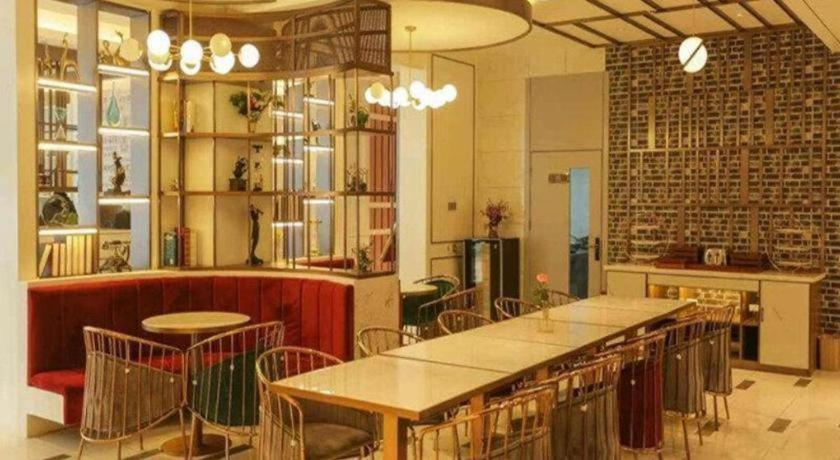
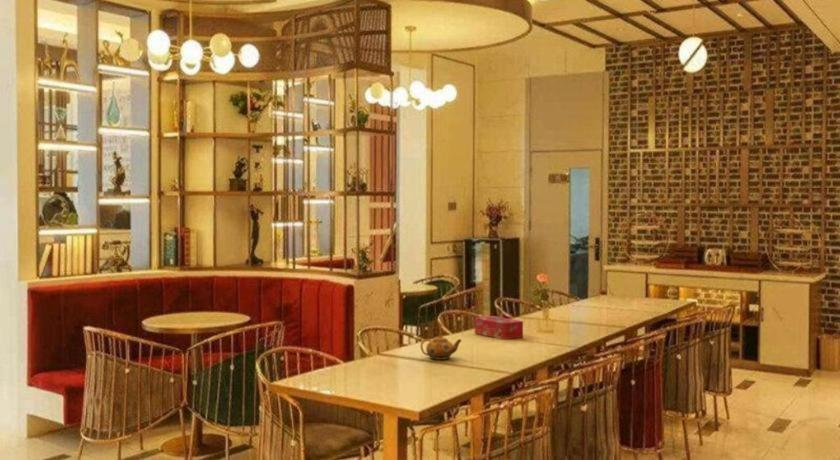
+ tissue box [474,315,524,340]
+ teapot [419,332,463,361]
